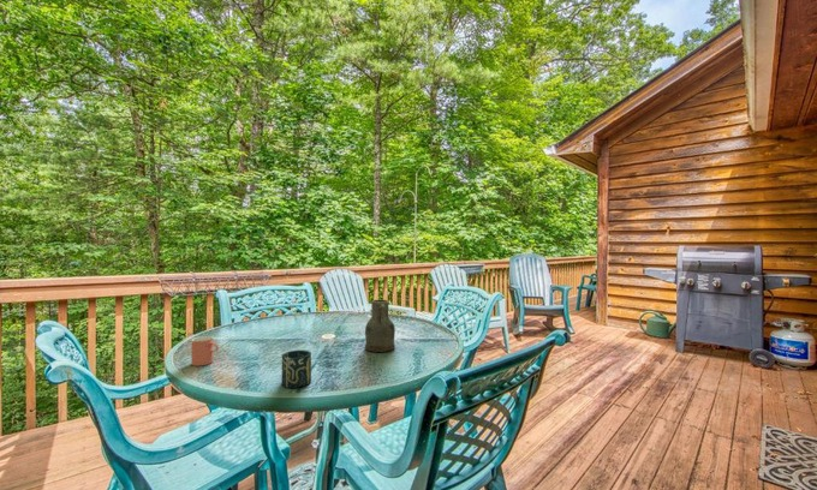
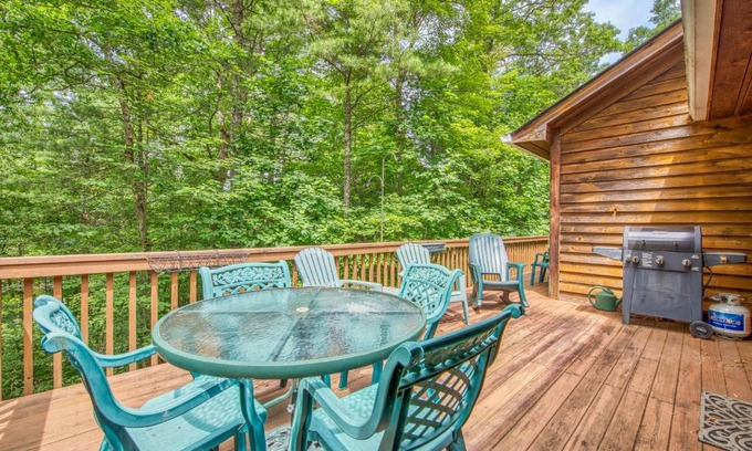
- cup [281,349,312,389]
- cup [190,335,220,368]
- pitcher [364,299,396,353]
